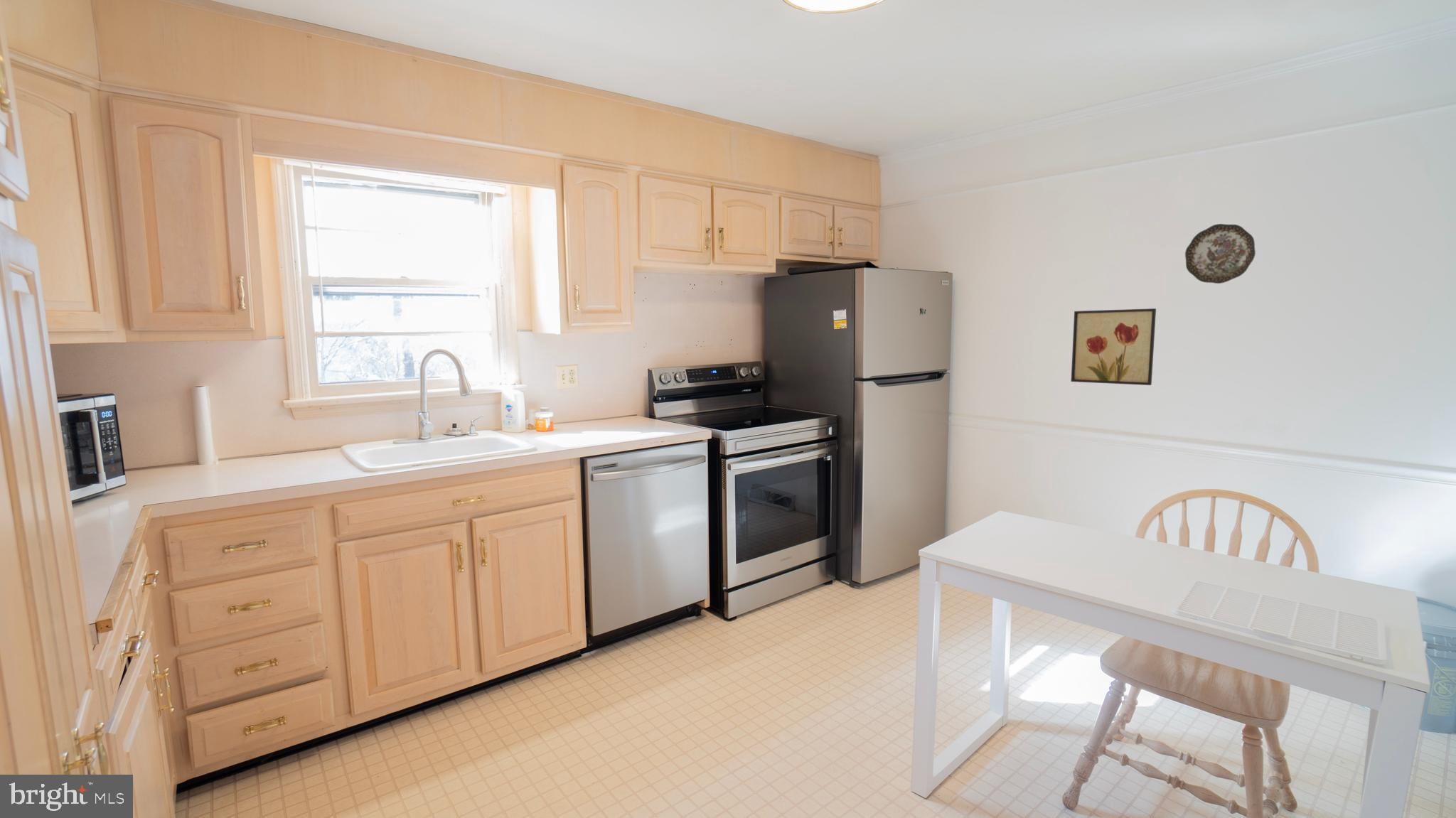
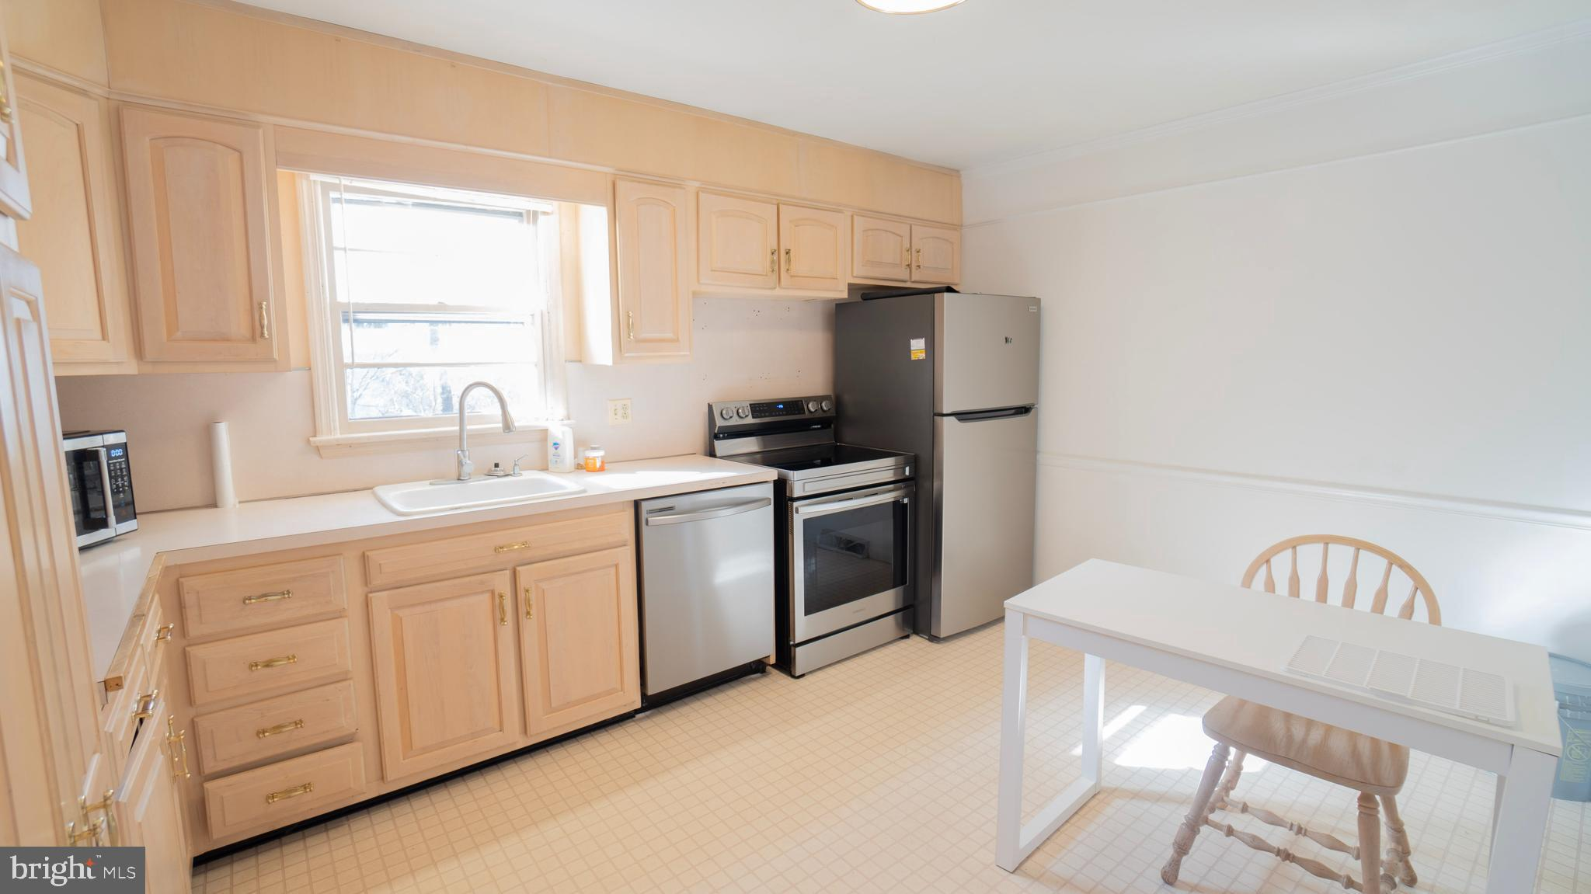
- wall art [1070,308,1157,386]
- decorative plate [1184,223,1256,284]
